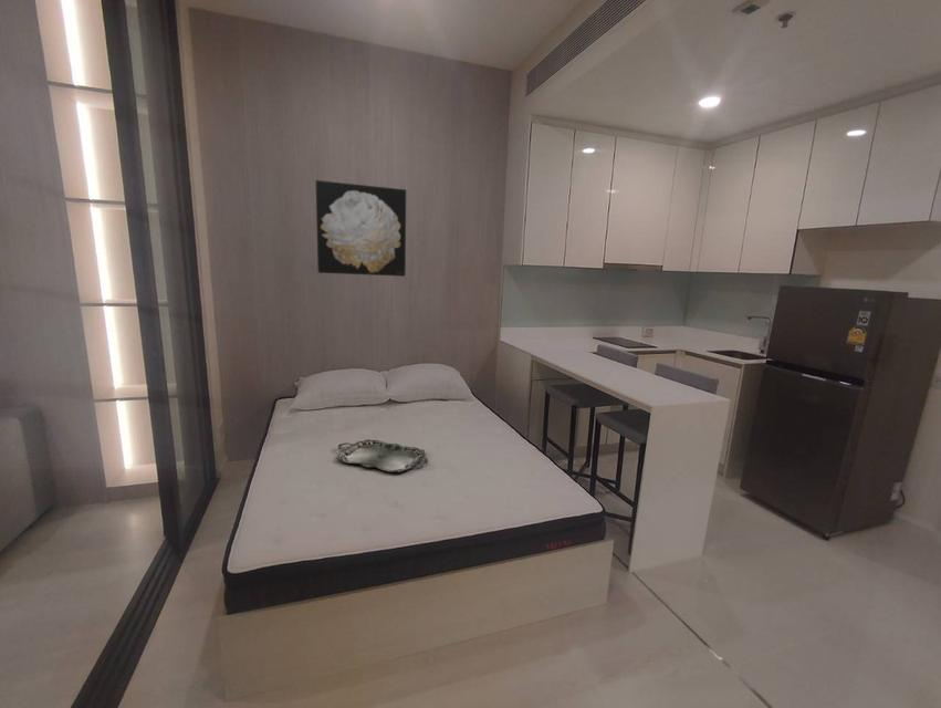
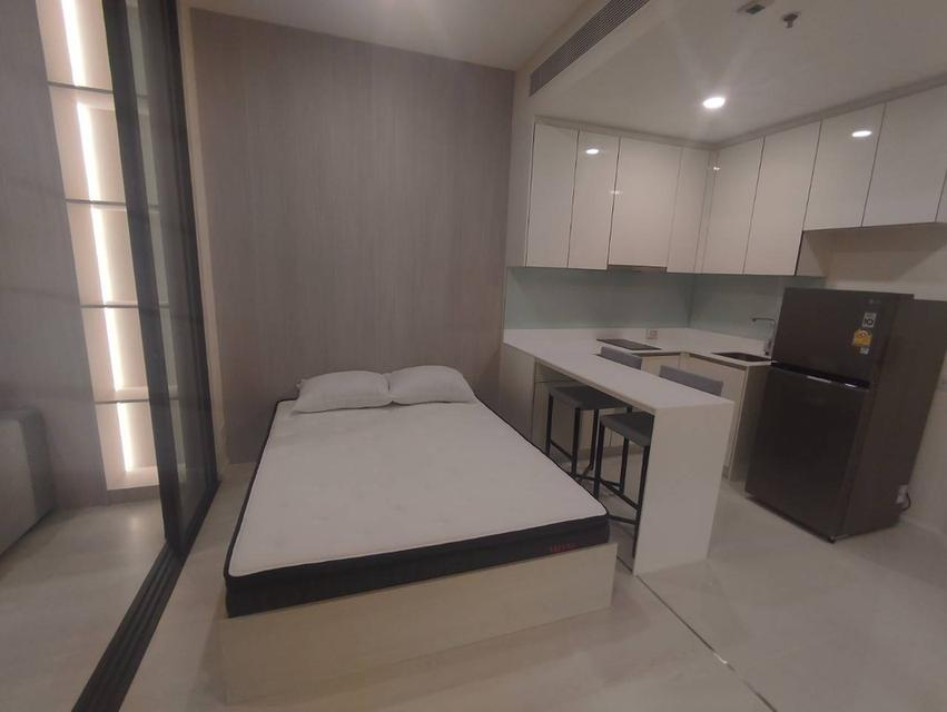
- serving tray [336,438,429,473]
- wall art [314,179,407,278]
